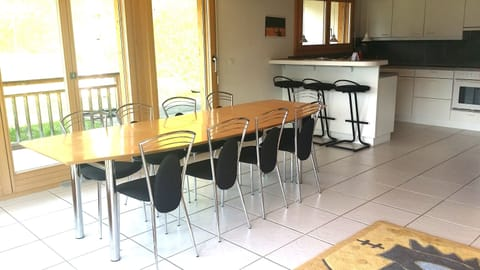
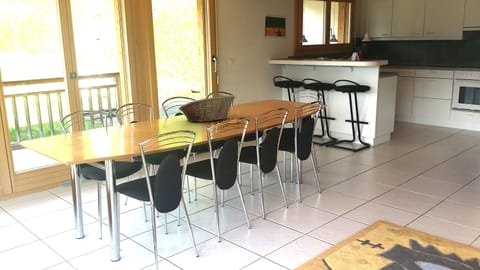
+ fruit basket [178,94,236,123]
